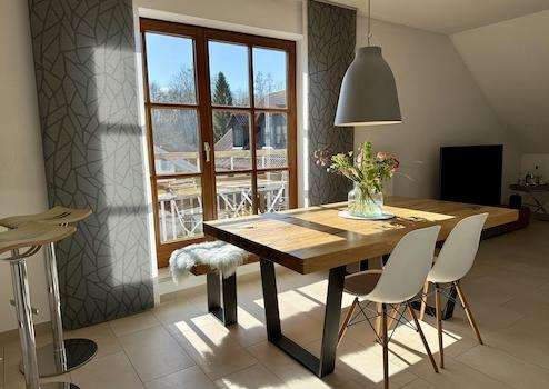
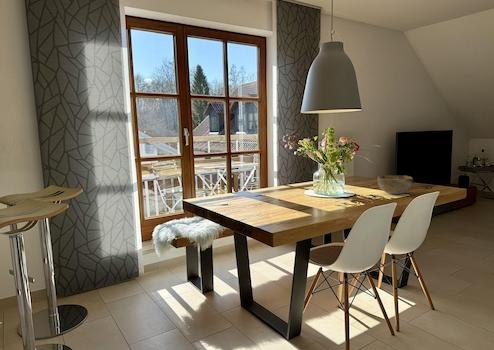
+ decorative bowl [376,174,414,195]
